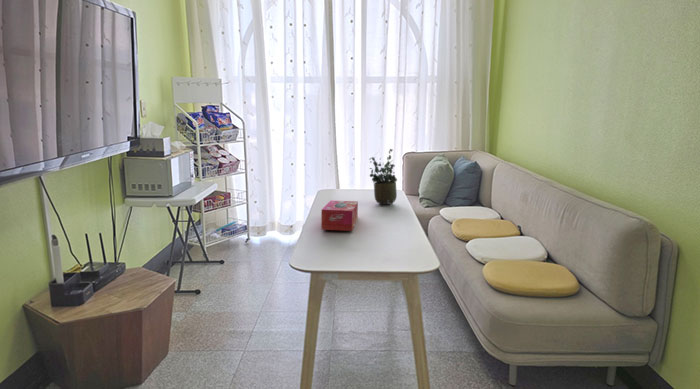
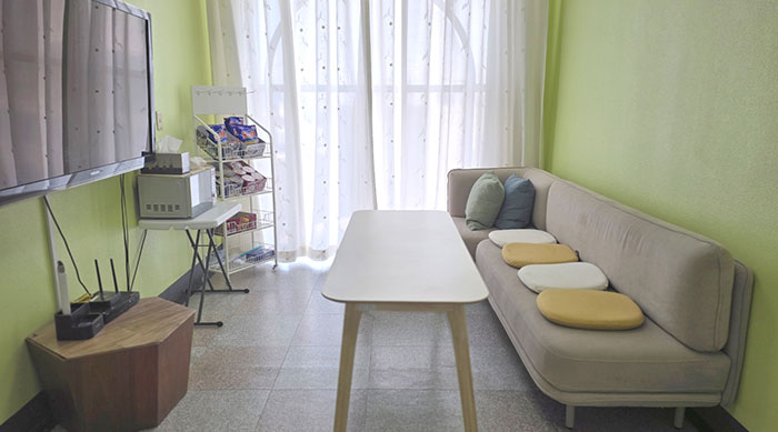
- tissue box [320,200,359,232]
- potted plant [368,148,398,206]
